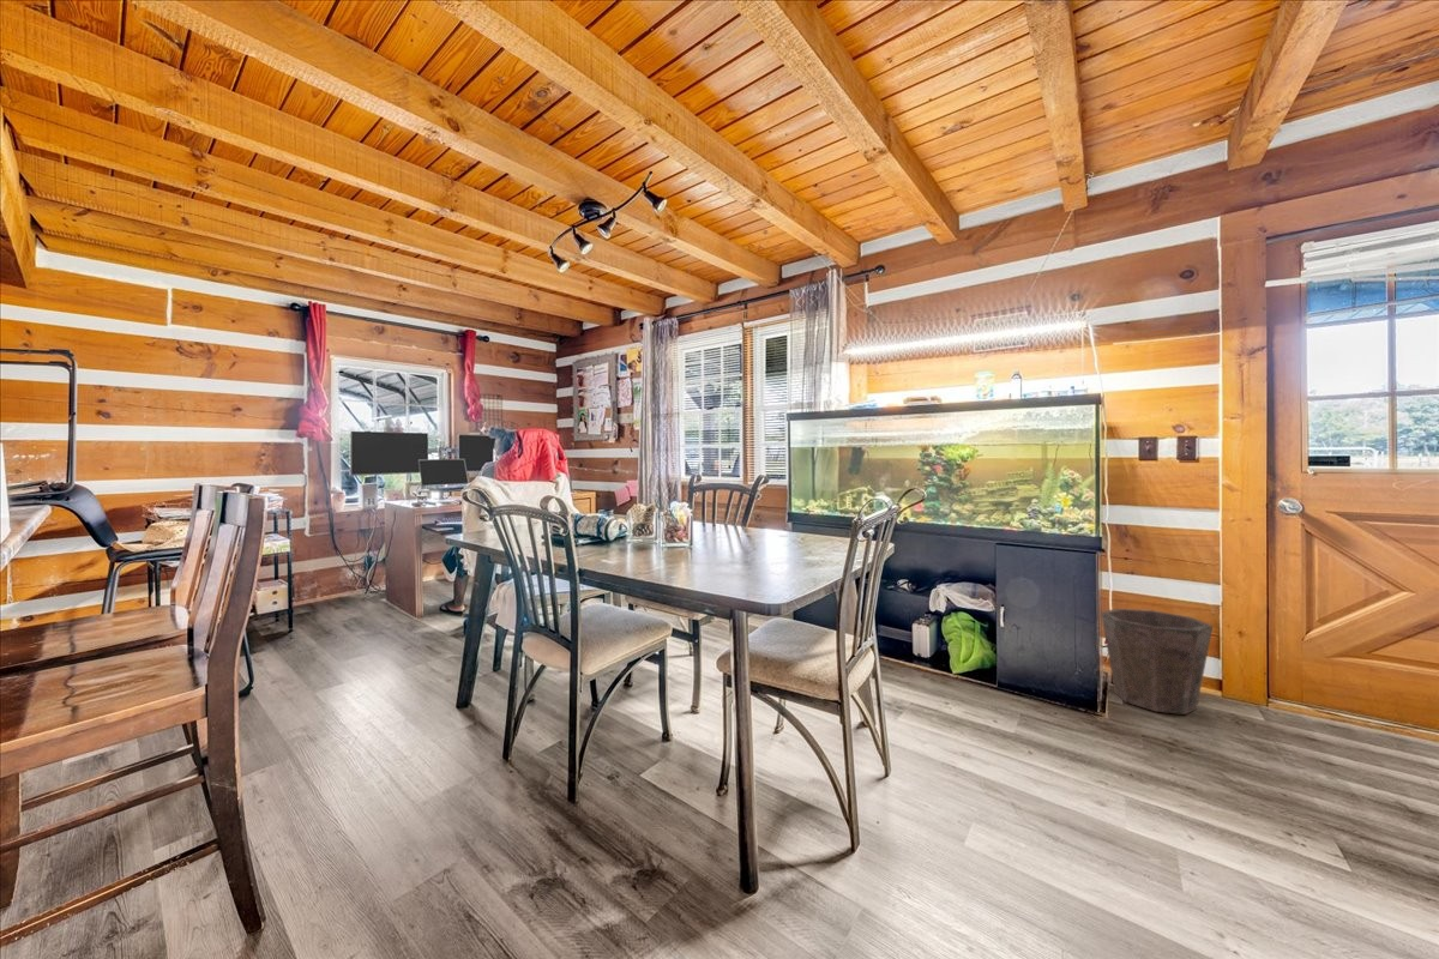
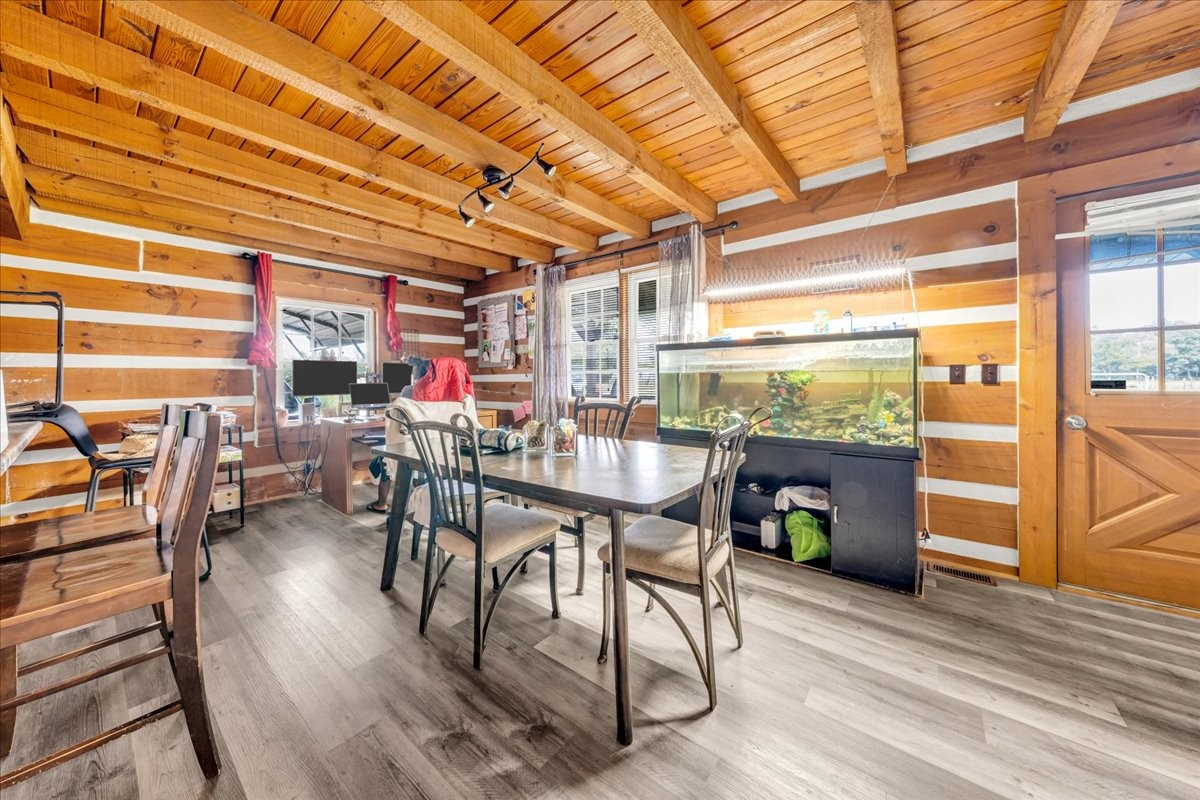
- waste bin [1100,608,1214,716]
